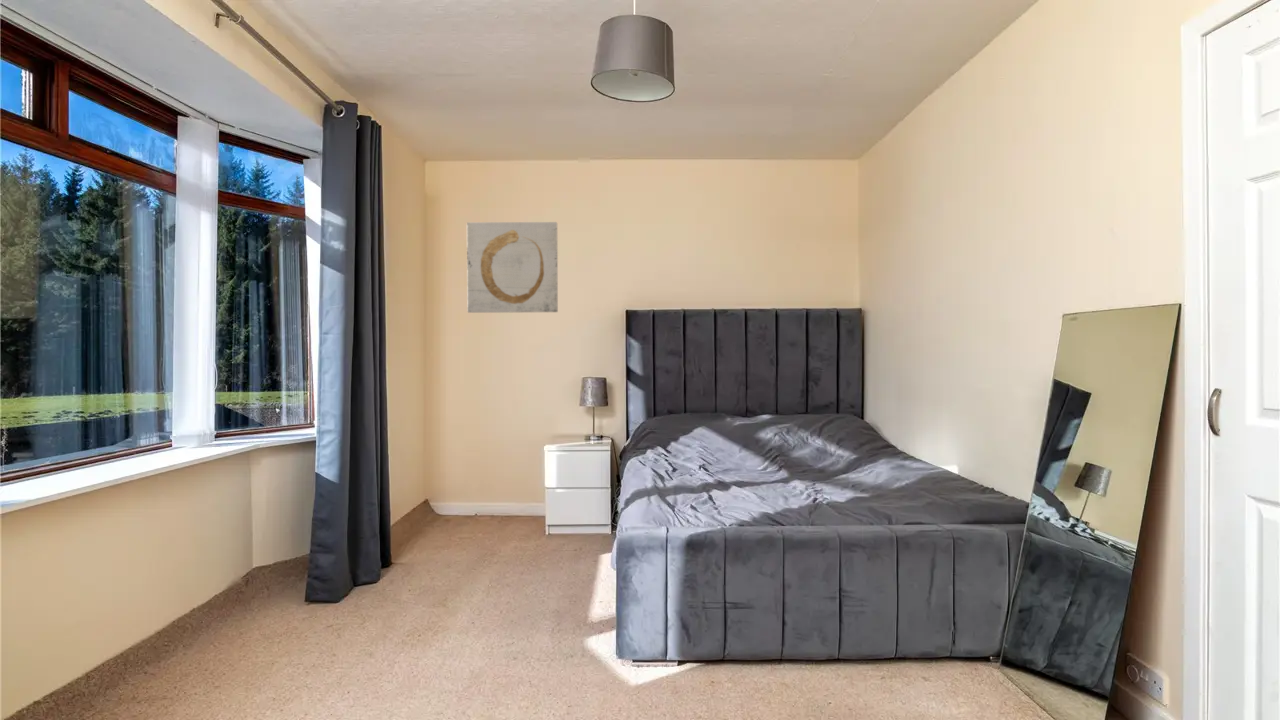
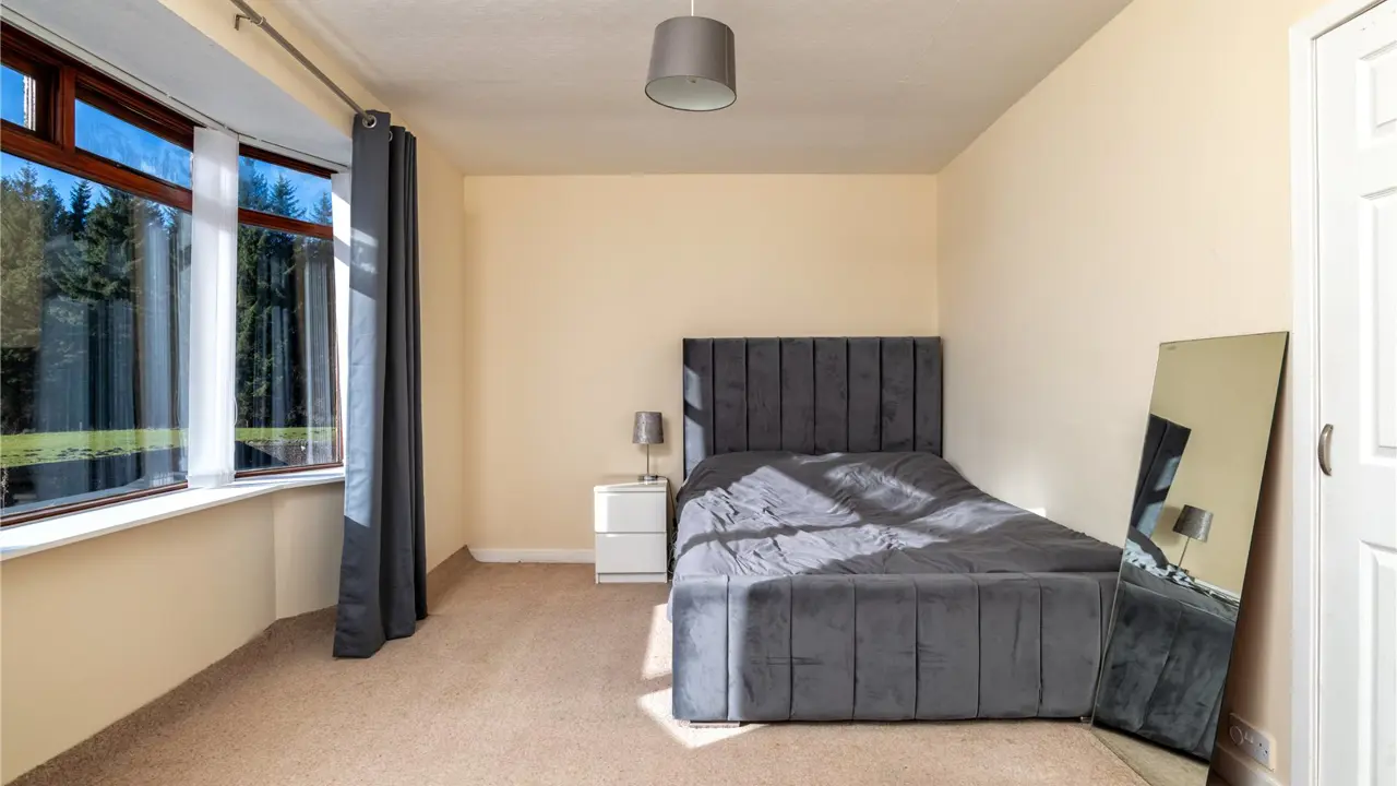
- wall art [466,221,559,314]
